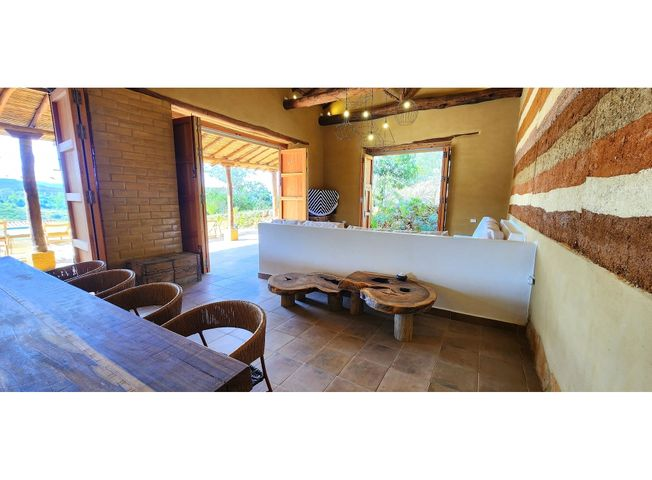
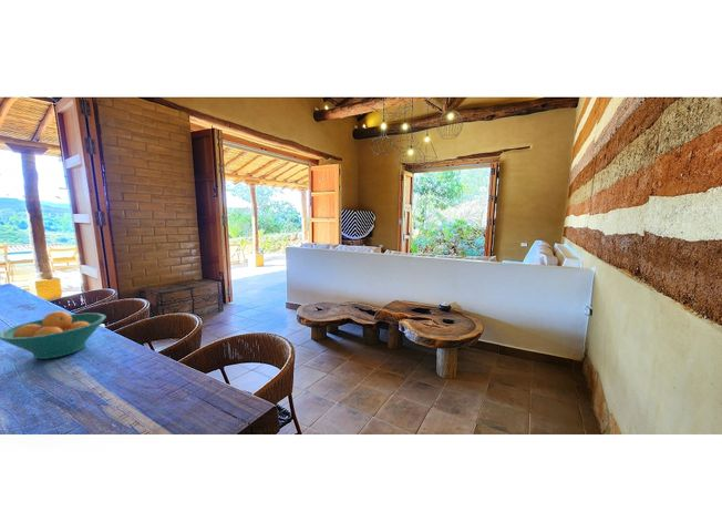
+ fruit bowl [0,310,107,360]
